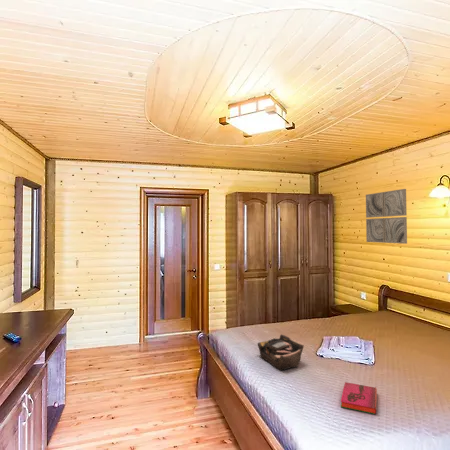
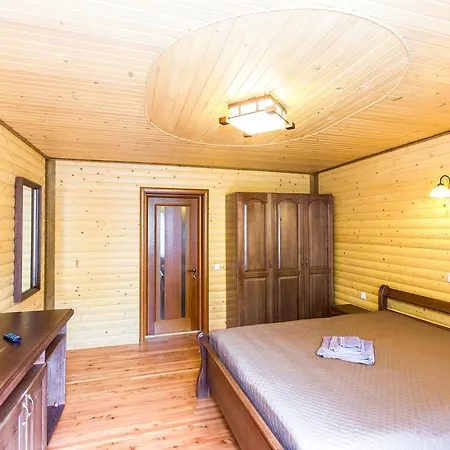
- wall art [365,188,408,245]
- hardback book [340,381,378,415]
- tote bag [257,333,305,371]
